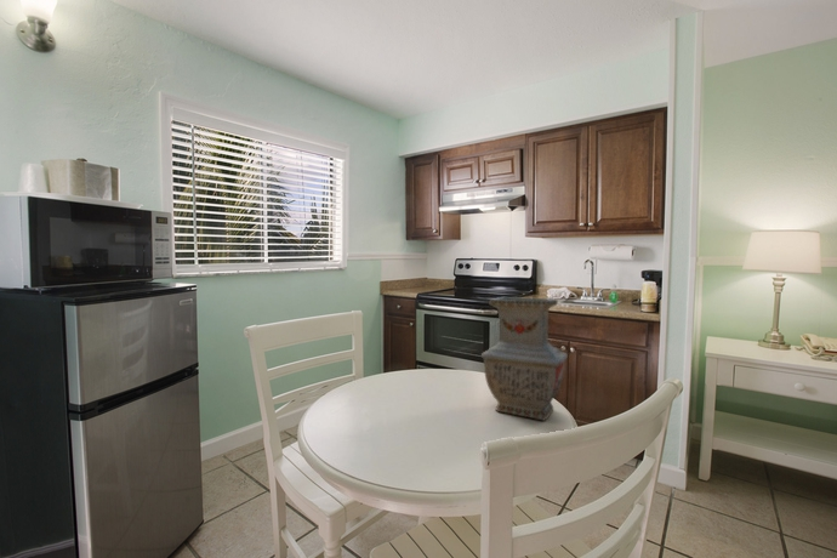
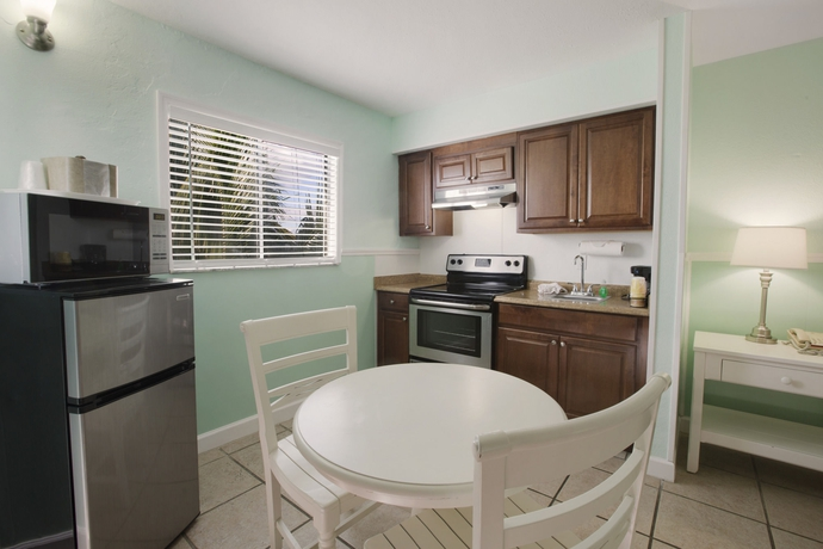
- vase [480,296,569,422]
